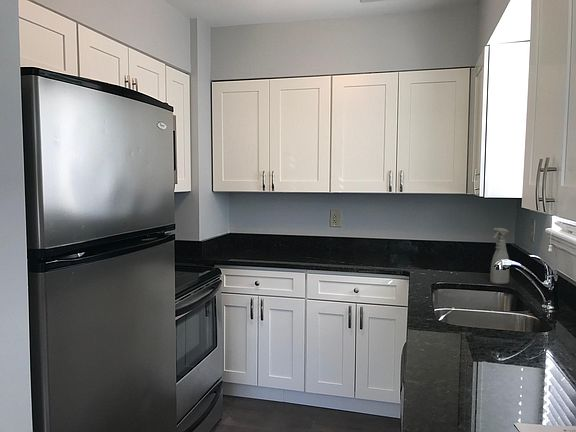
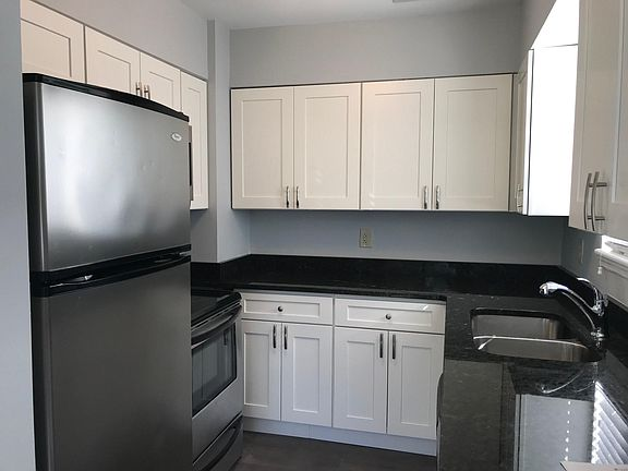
- spray bottle [489,227,510,285]
